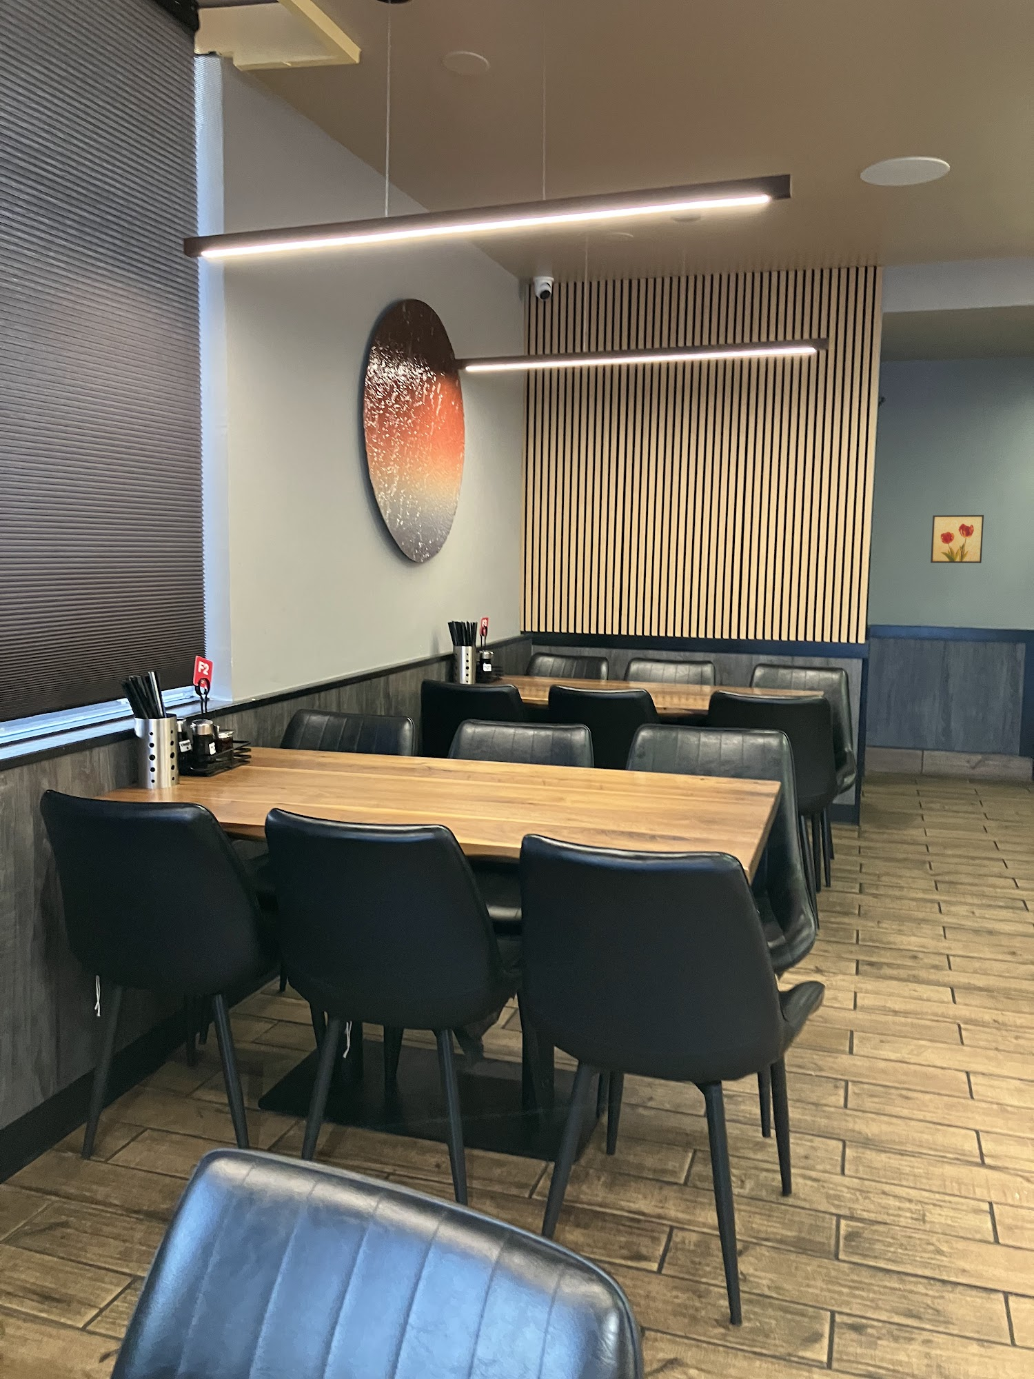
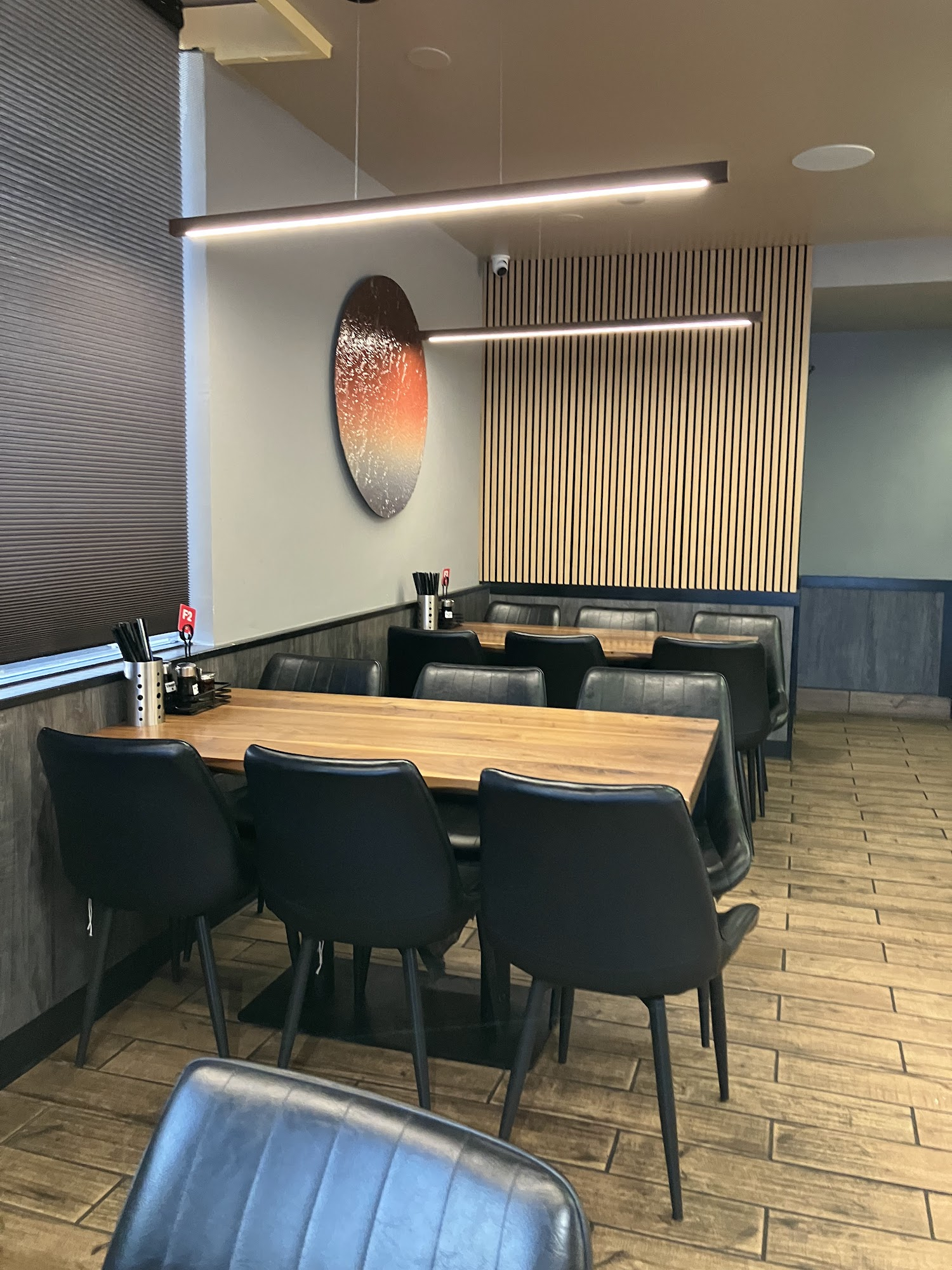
- wall art [930,515,984,564]
